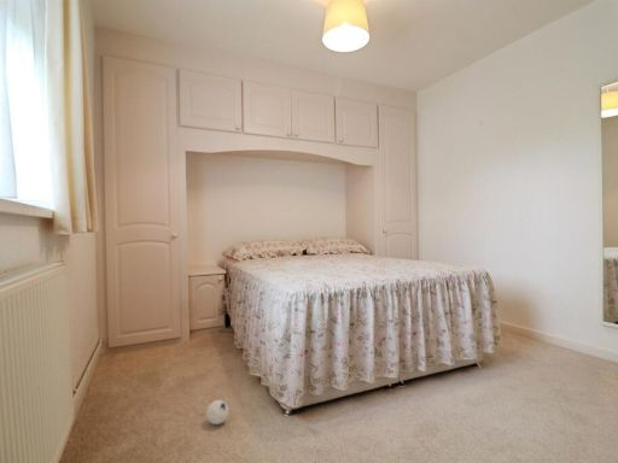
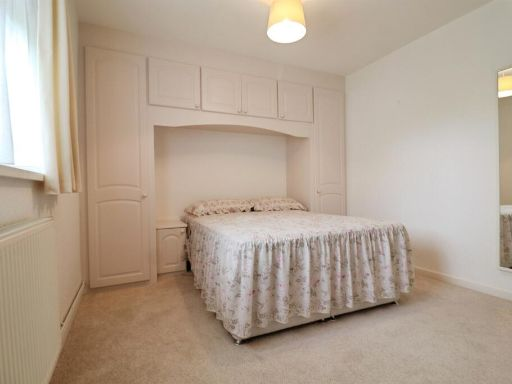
- ball [205,399,231,426]
